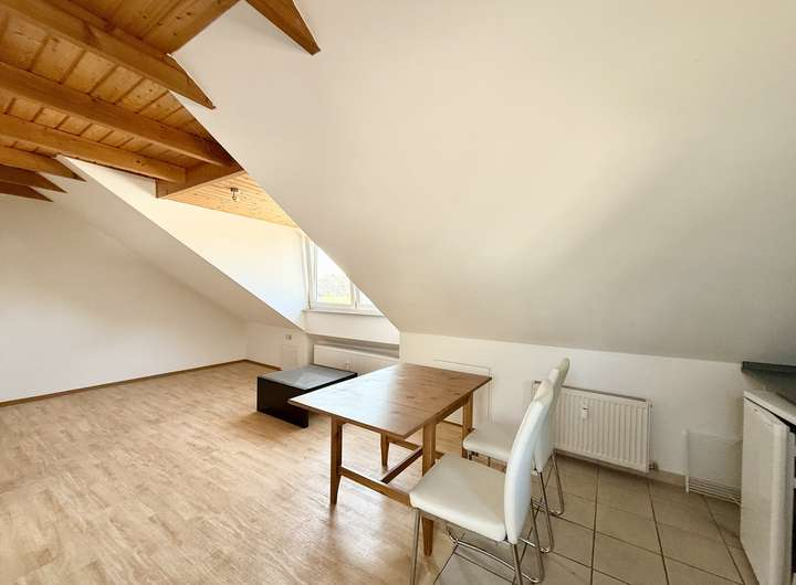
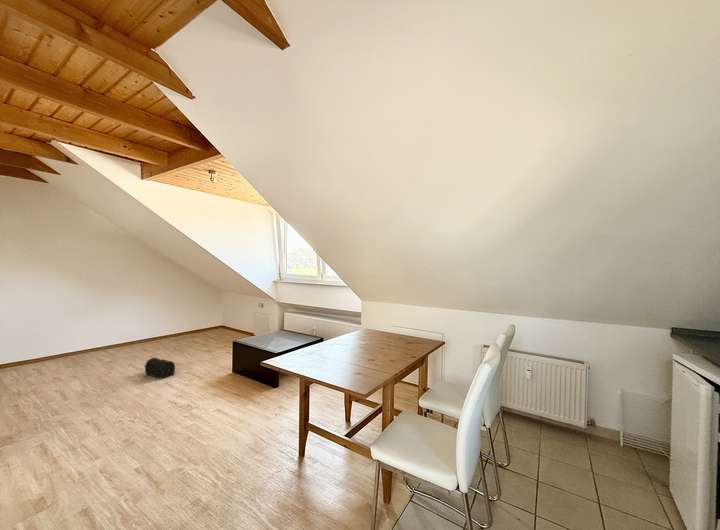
+ treasure chest [144,357,176,380]
